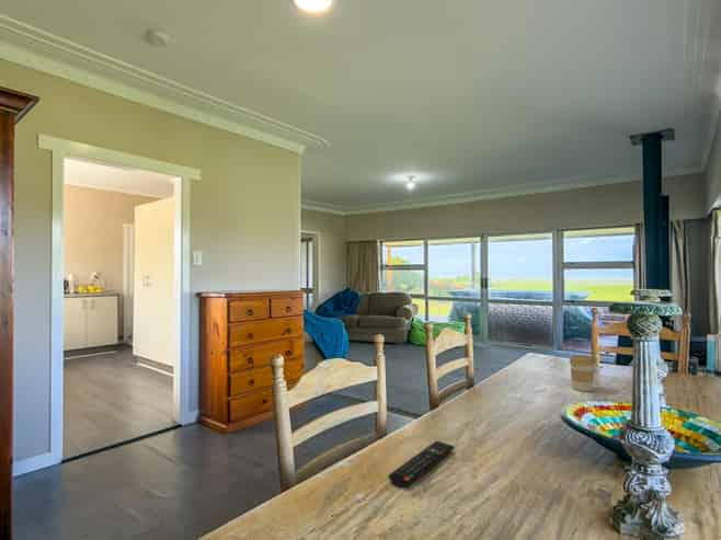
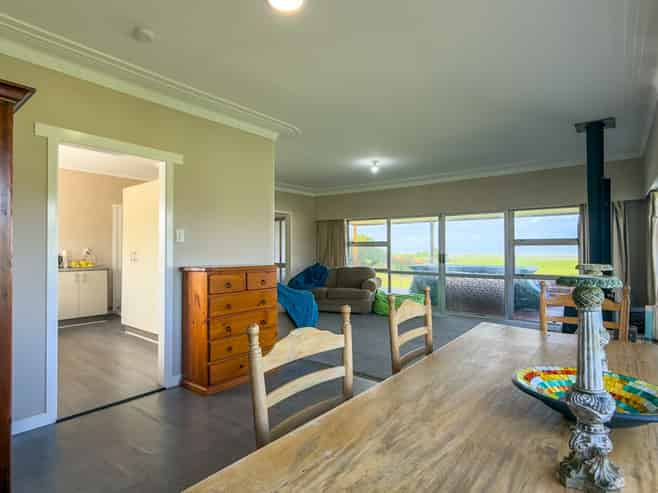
- remote control [388,440,456,487]
- coffee cup [568,355,596,392]
